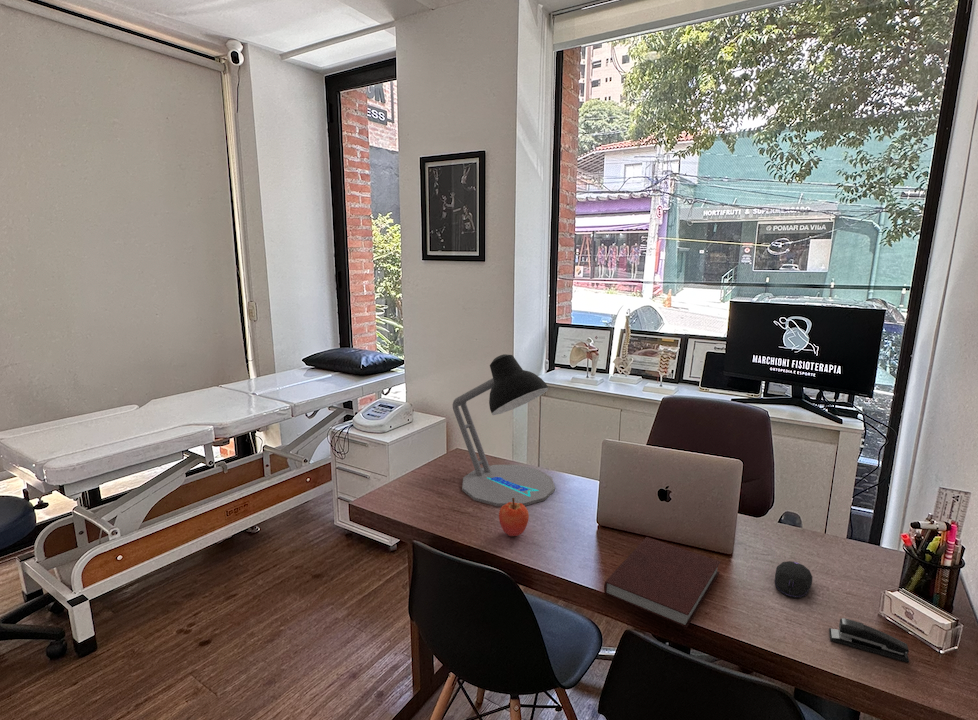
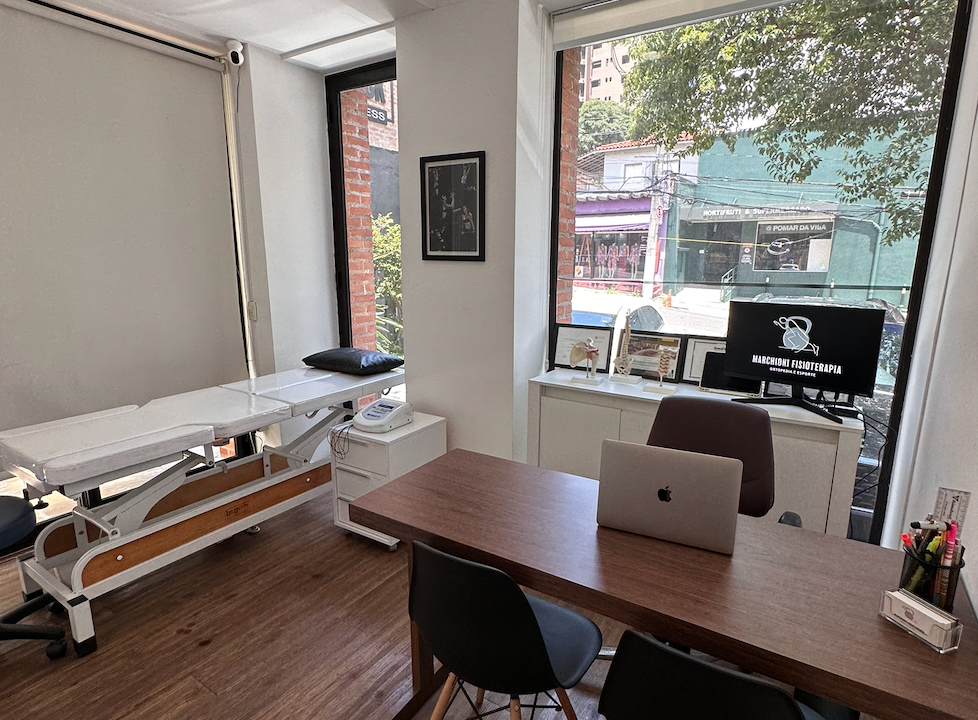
- computer mouse [774,560,813,599]
- stapler [828,617,910,663]
- apple [498,498,530,537]
- desk lamp [452,353,556,507]
- notebook [603,536,721,629]
